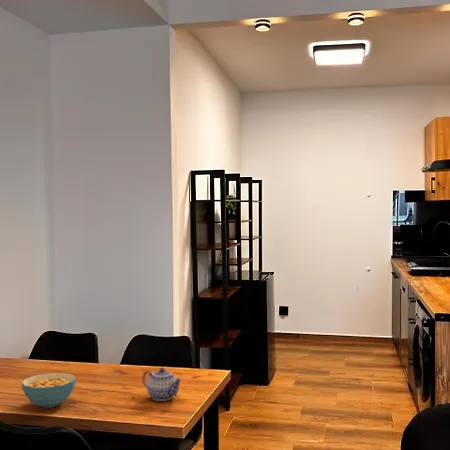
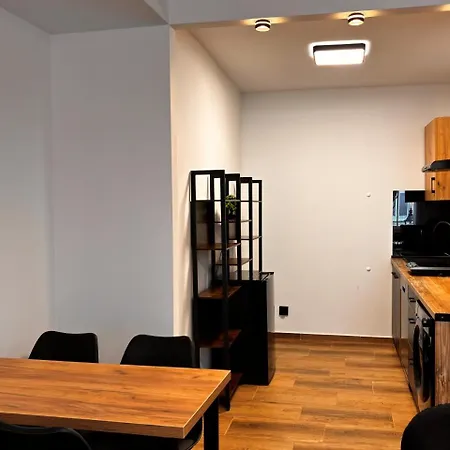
- cereal bowl [20,372,77,409]
- teapot [141,367,184,402]
